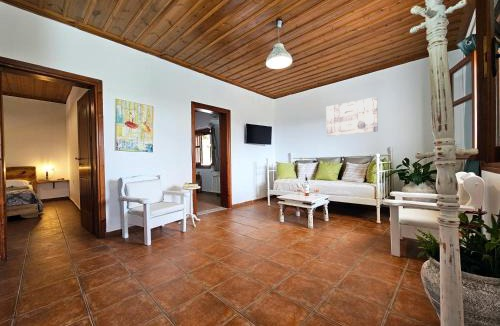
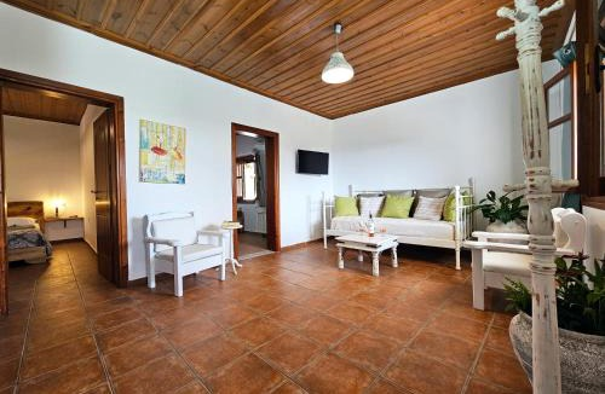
- wall art [325,96,379,137]
